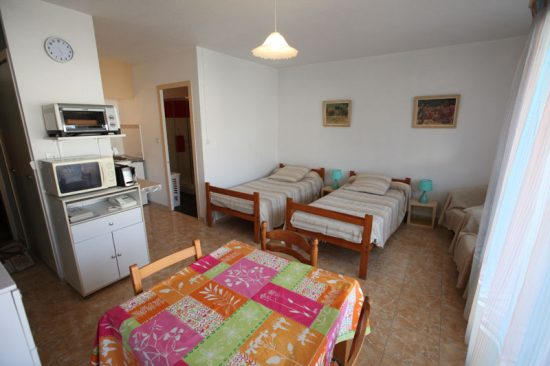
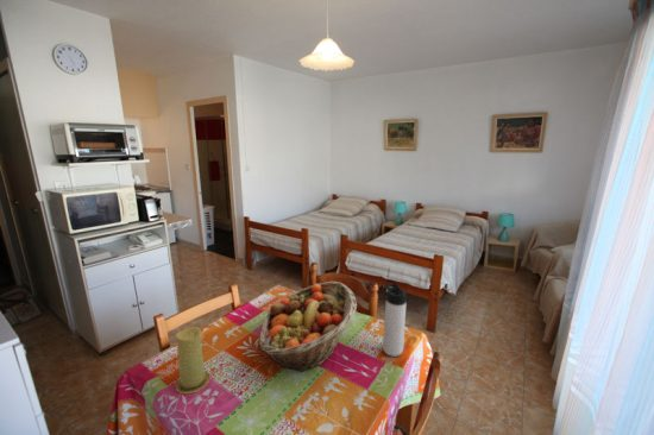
+ fruit basket [258,280,359,373]
+ candle [174,326,212,395]
+ thermos bottle [382,279,408,358]
